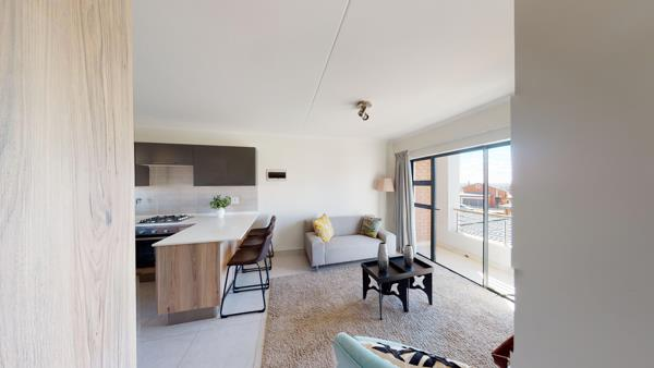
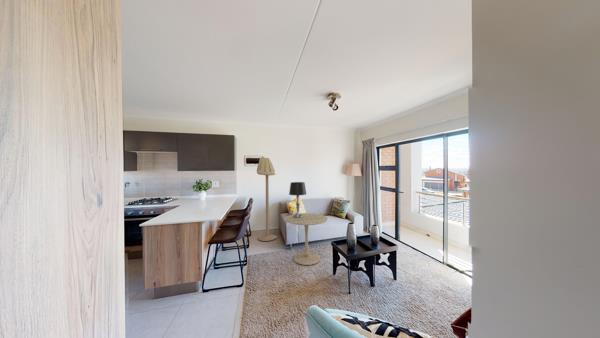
+ table lamp [288,181,307,218]
+ floor lamp [256,155,278,242]
+ side table [284,212,329,266]
